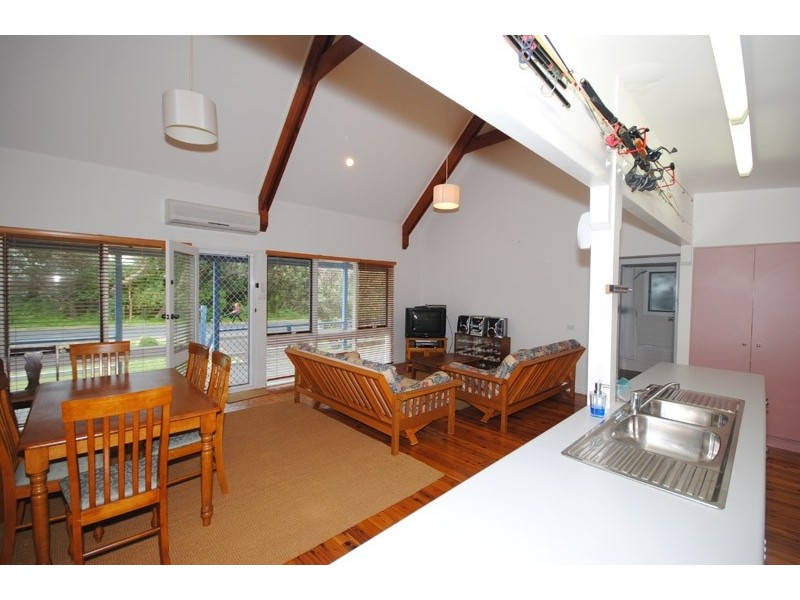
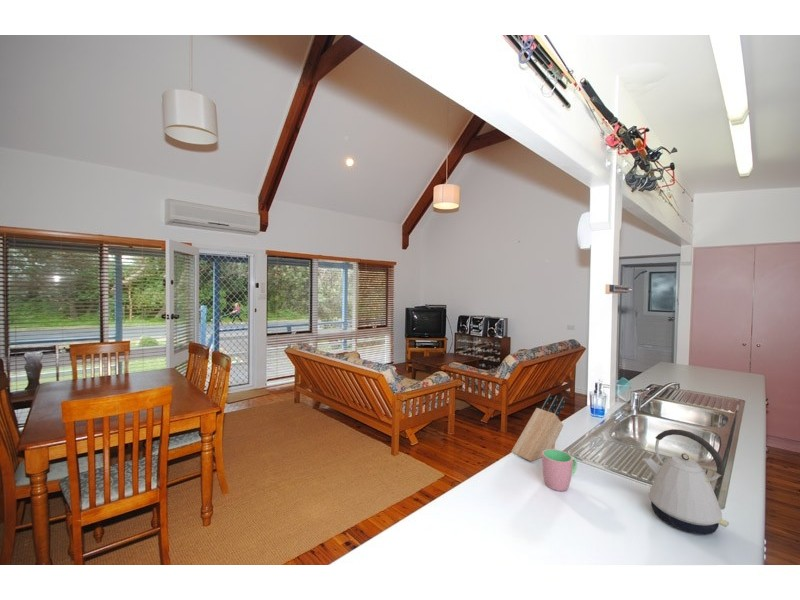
+ knife block [510,393,566,463]
+ kettle [641,428,730,535]
+ cup [541,449,578,492]
